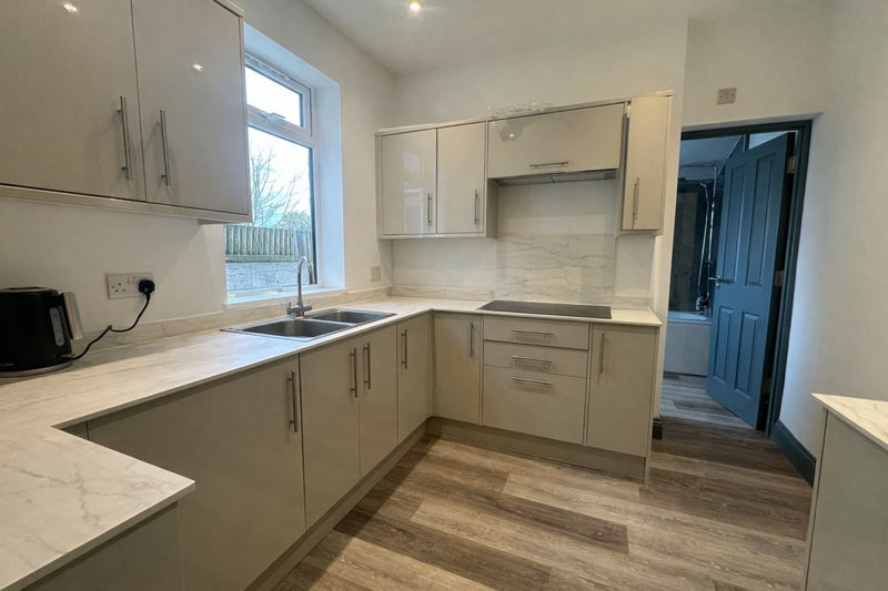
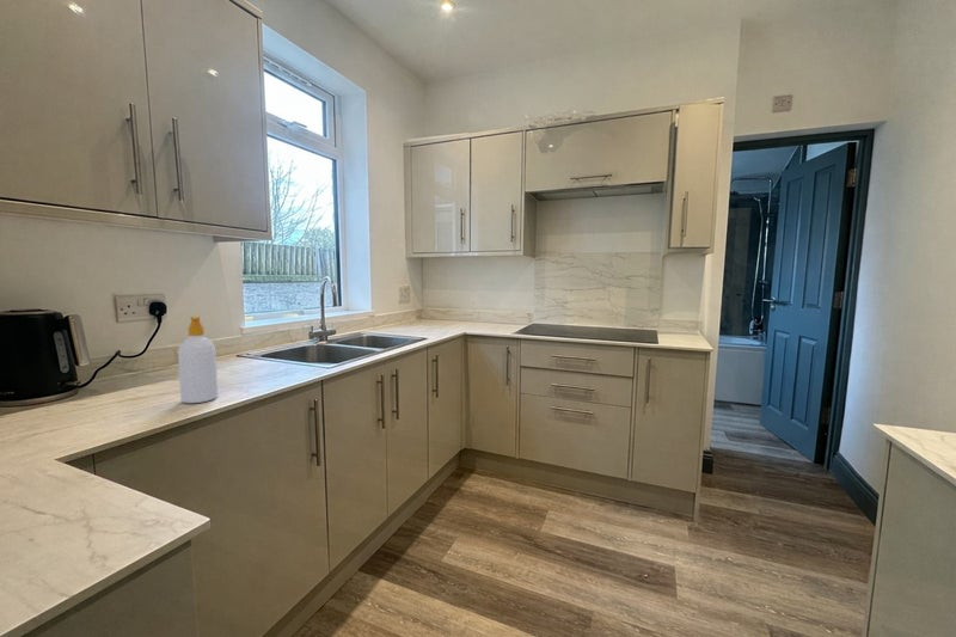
+ soap bottle [177,316,219,404]
